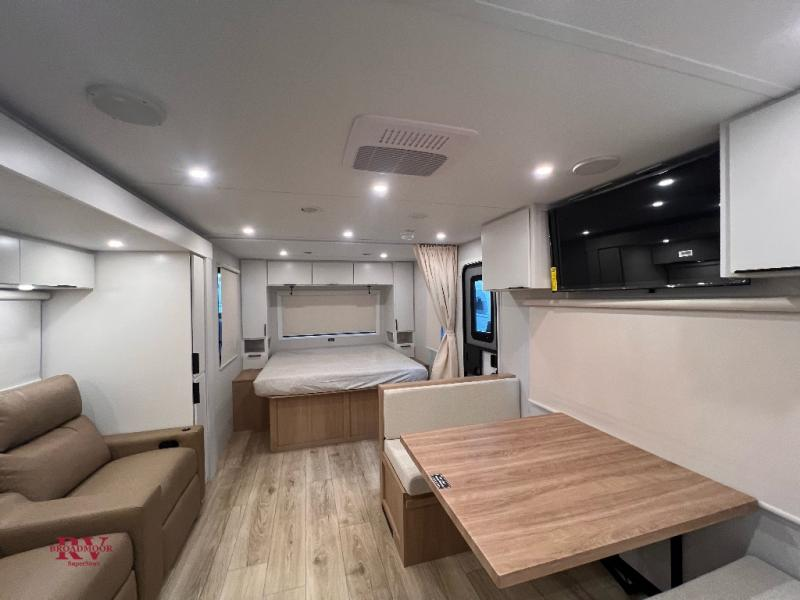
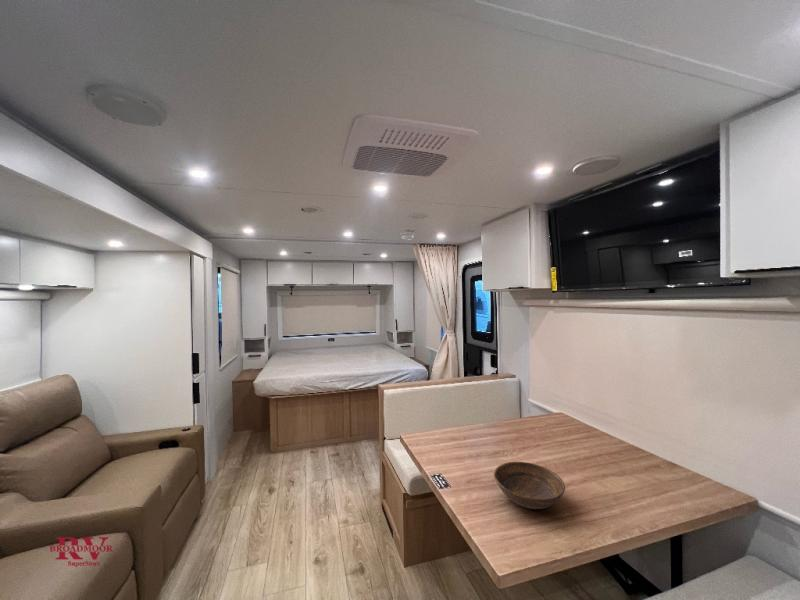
+ bowl [493,461,566,510]
